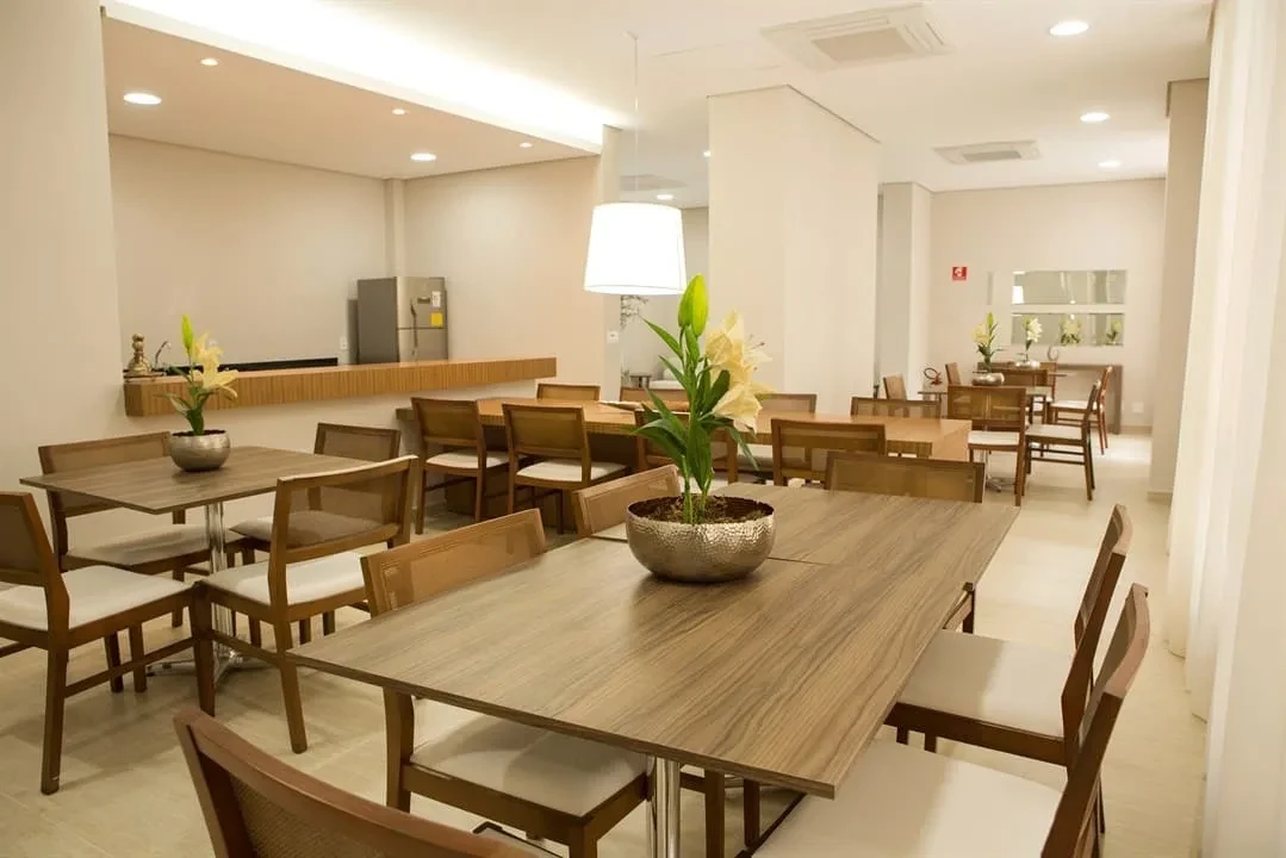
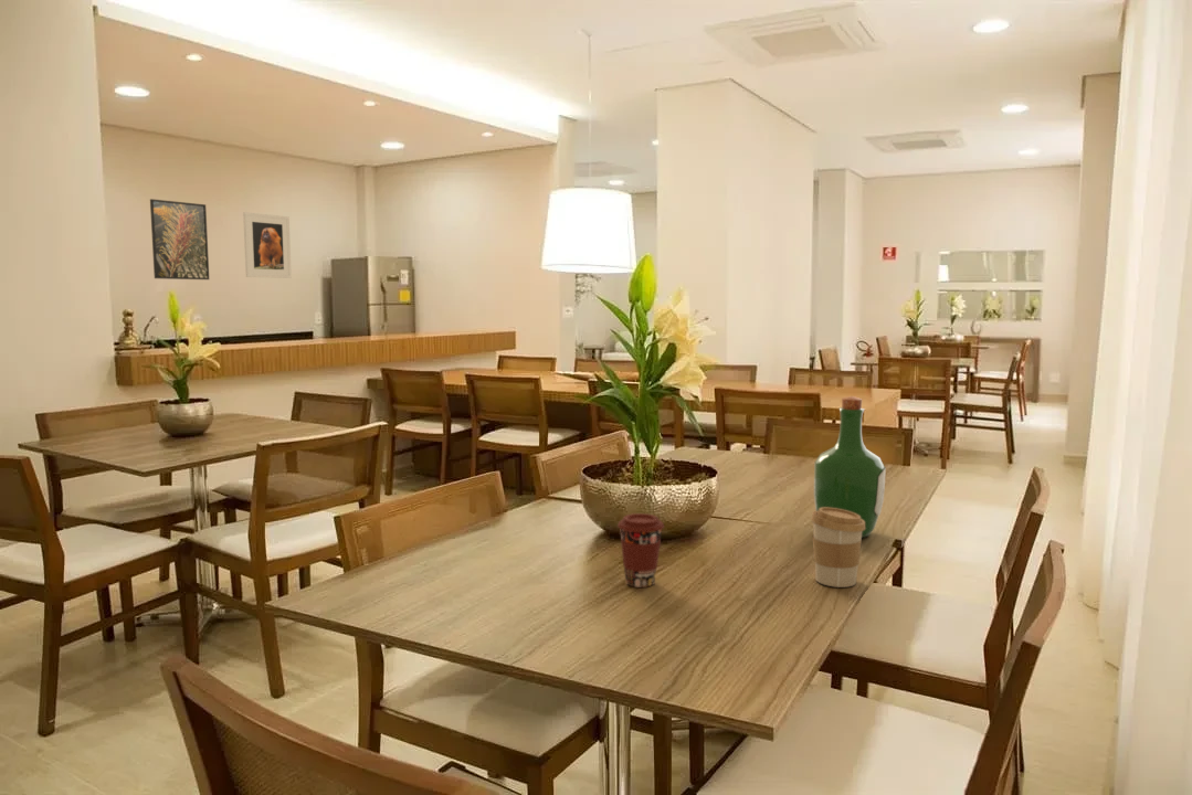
+ coffee cup [810,507,865,589]
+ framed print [149,198,210,280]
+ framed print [242,211,293,279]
+ coffee cup [616,512,665,589]
+ wine bottle [813,395,887,539]
